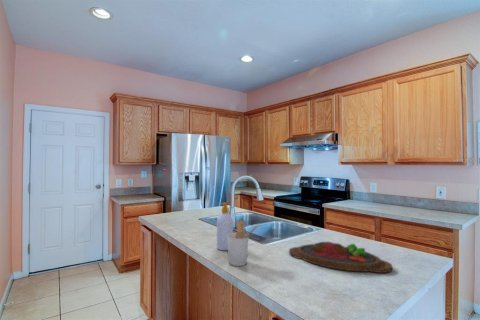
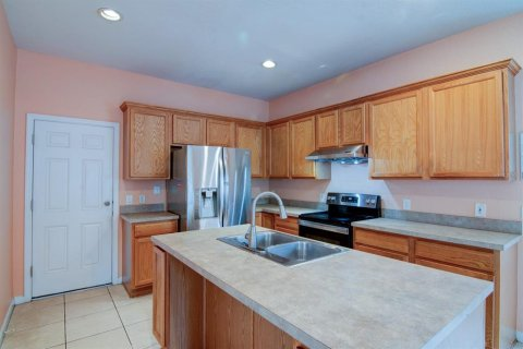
- soap bottle [216,202,234,251]
- utensil holder [227,219,260,267]
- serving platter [288,241,393,274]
